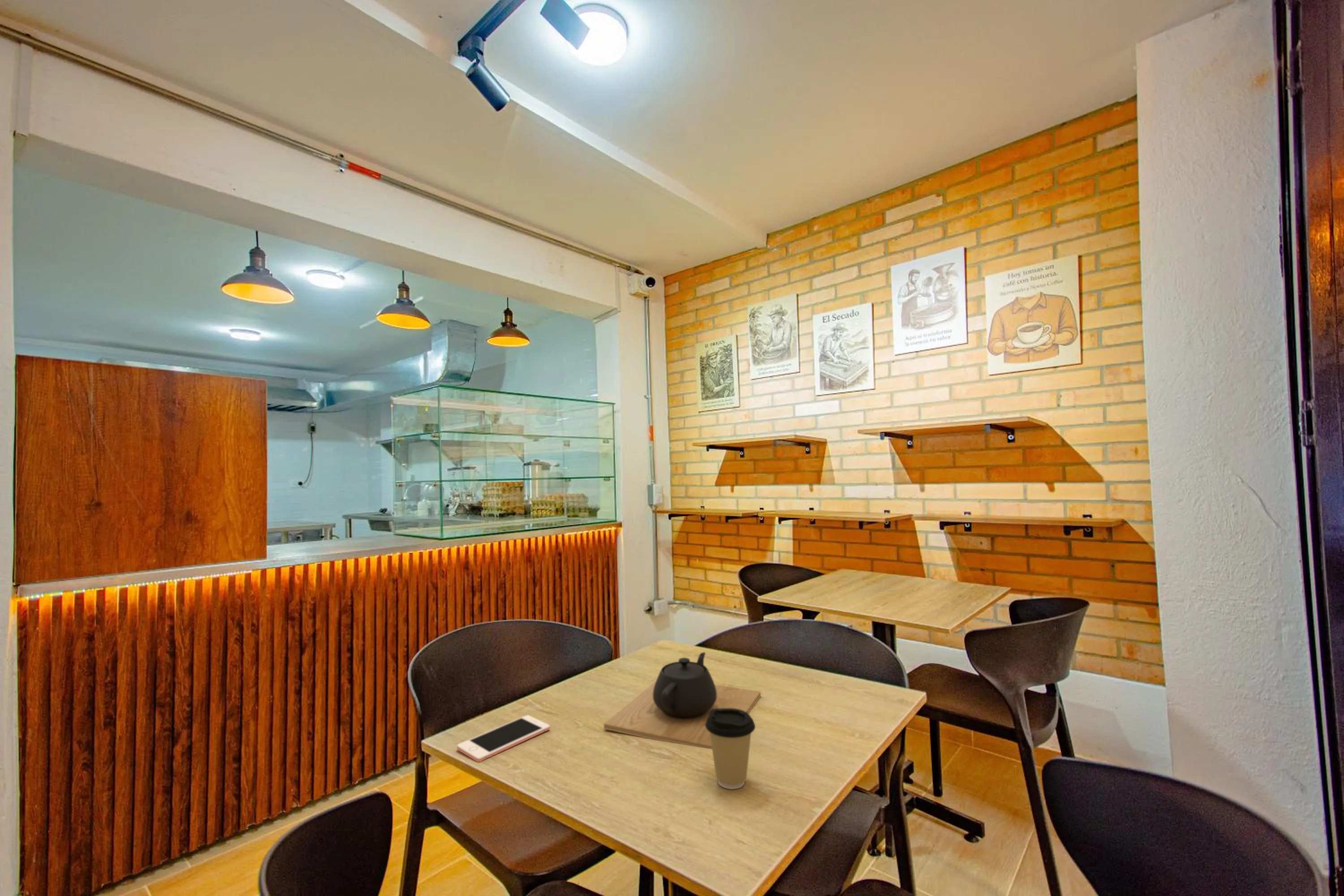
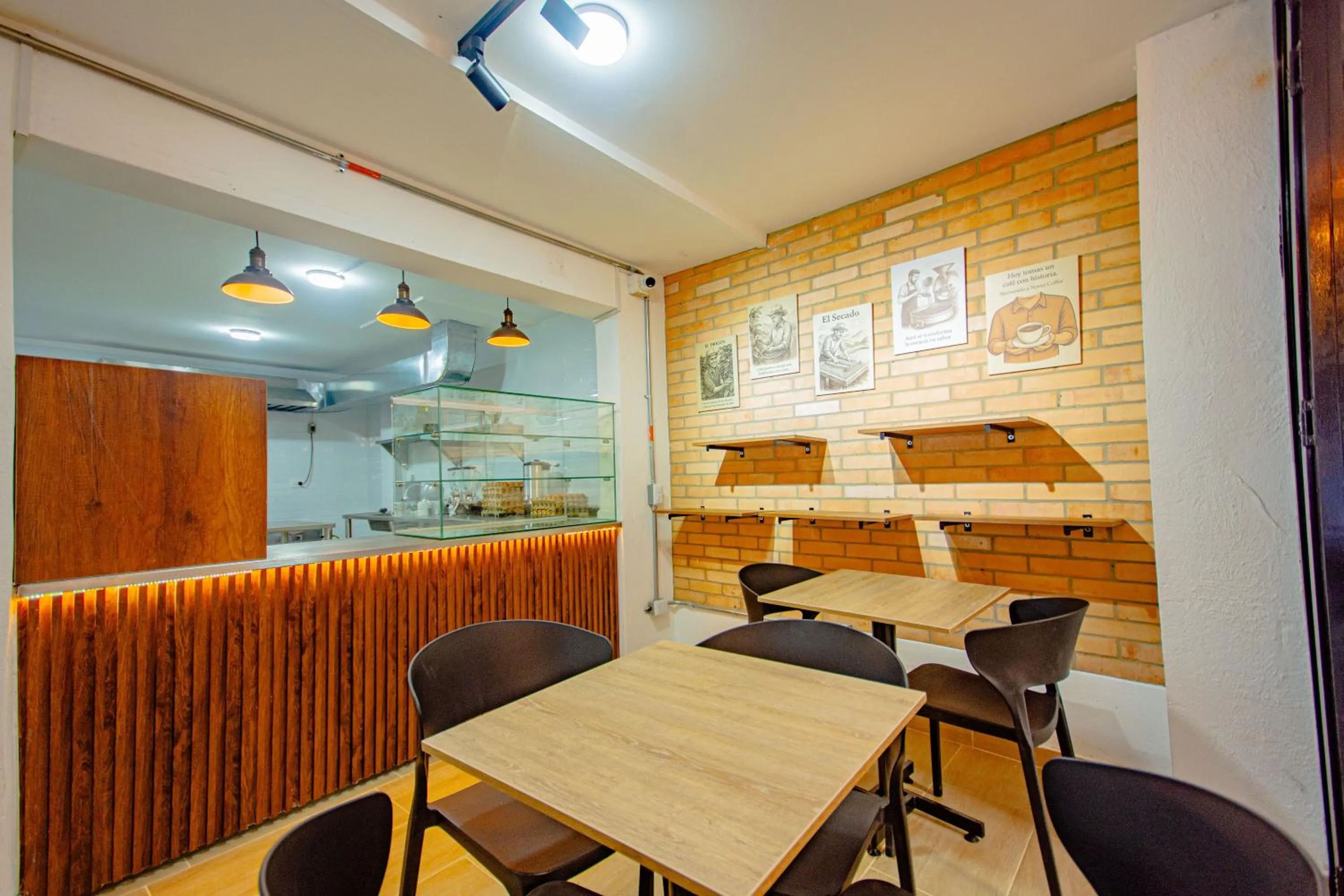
- teapot [603,652,761,749]
- coffee cup [705,708,756,789]
- cell phone [457,715,551,762]
